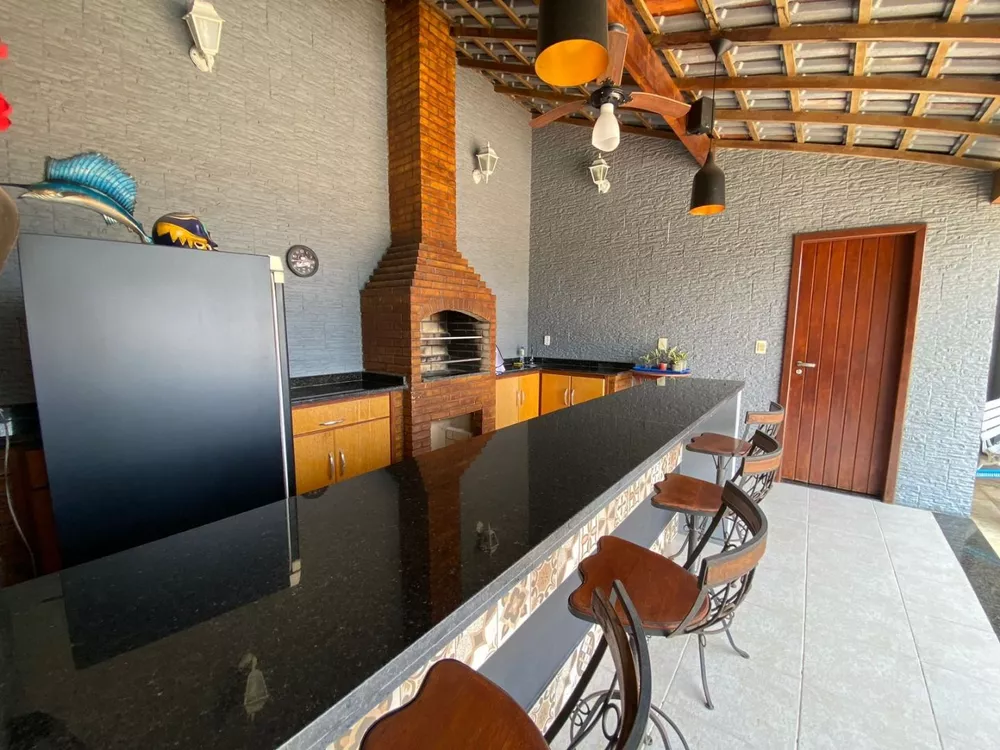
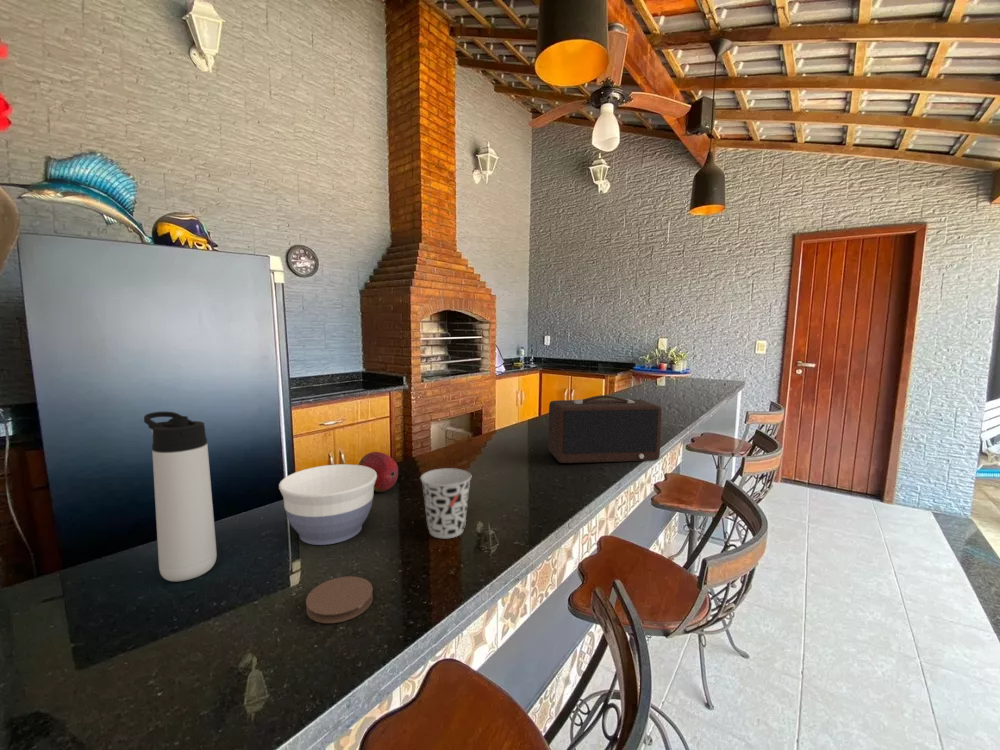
+ fruit [358,451,399,493]
+ thermos bottle [143,411,218,582]
+ coaster [305,576,374,624]
+ bowl [278,463,377,546]
+ speaker [547,394,663,464]
+ cup [419,467,472,539]
